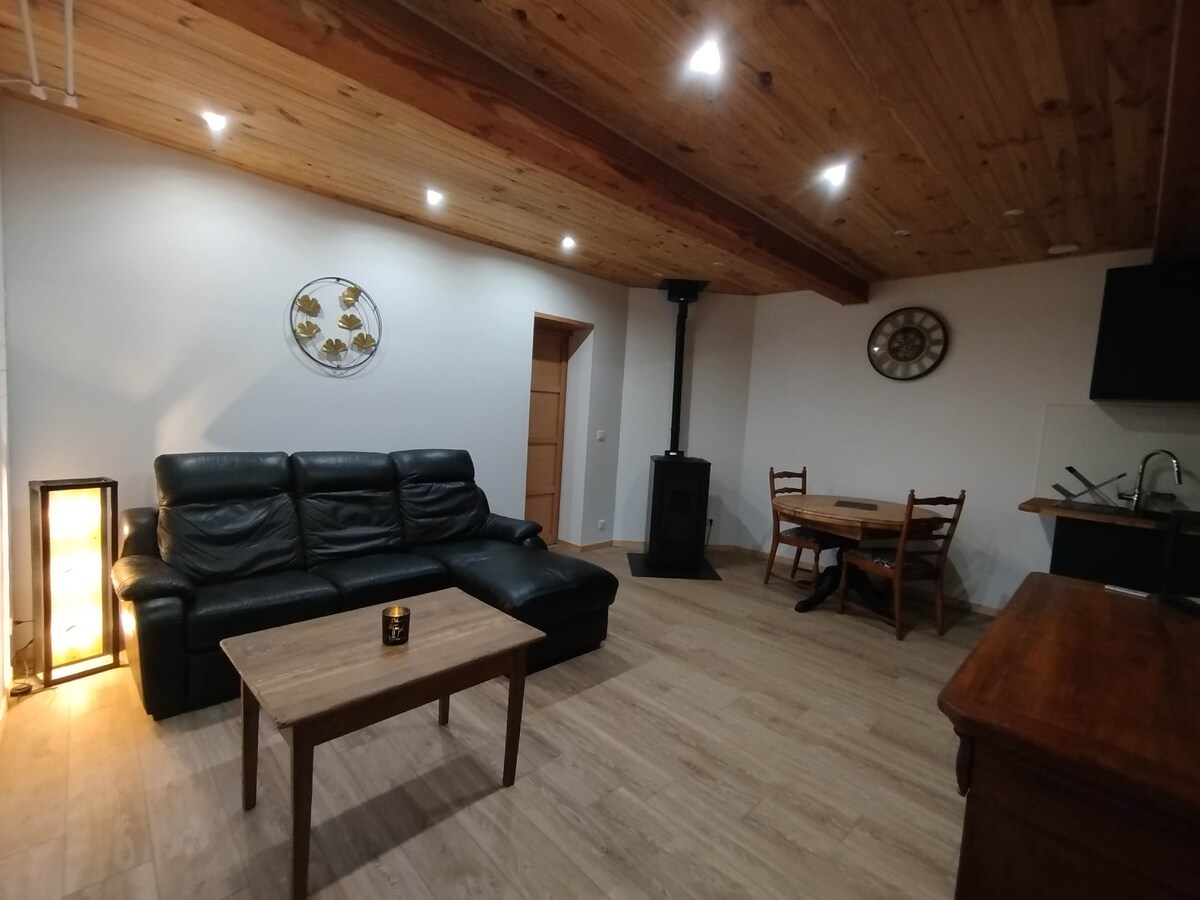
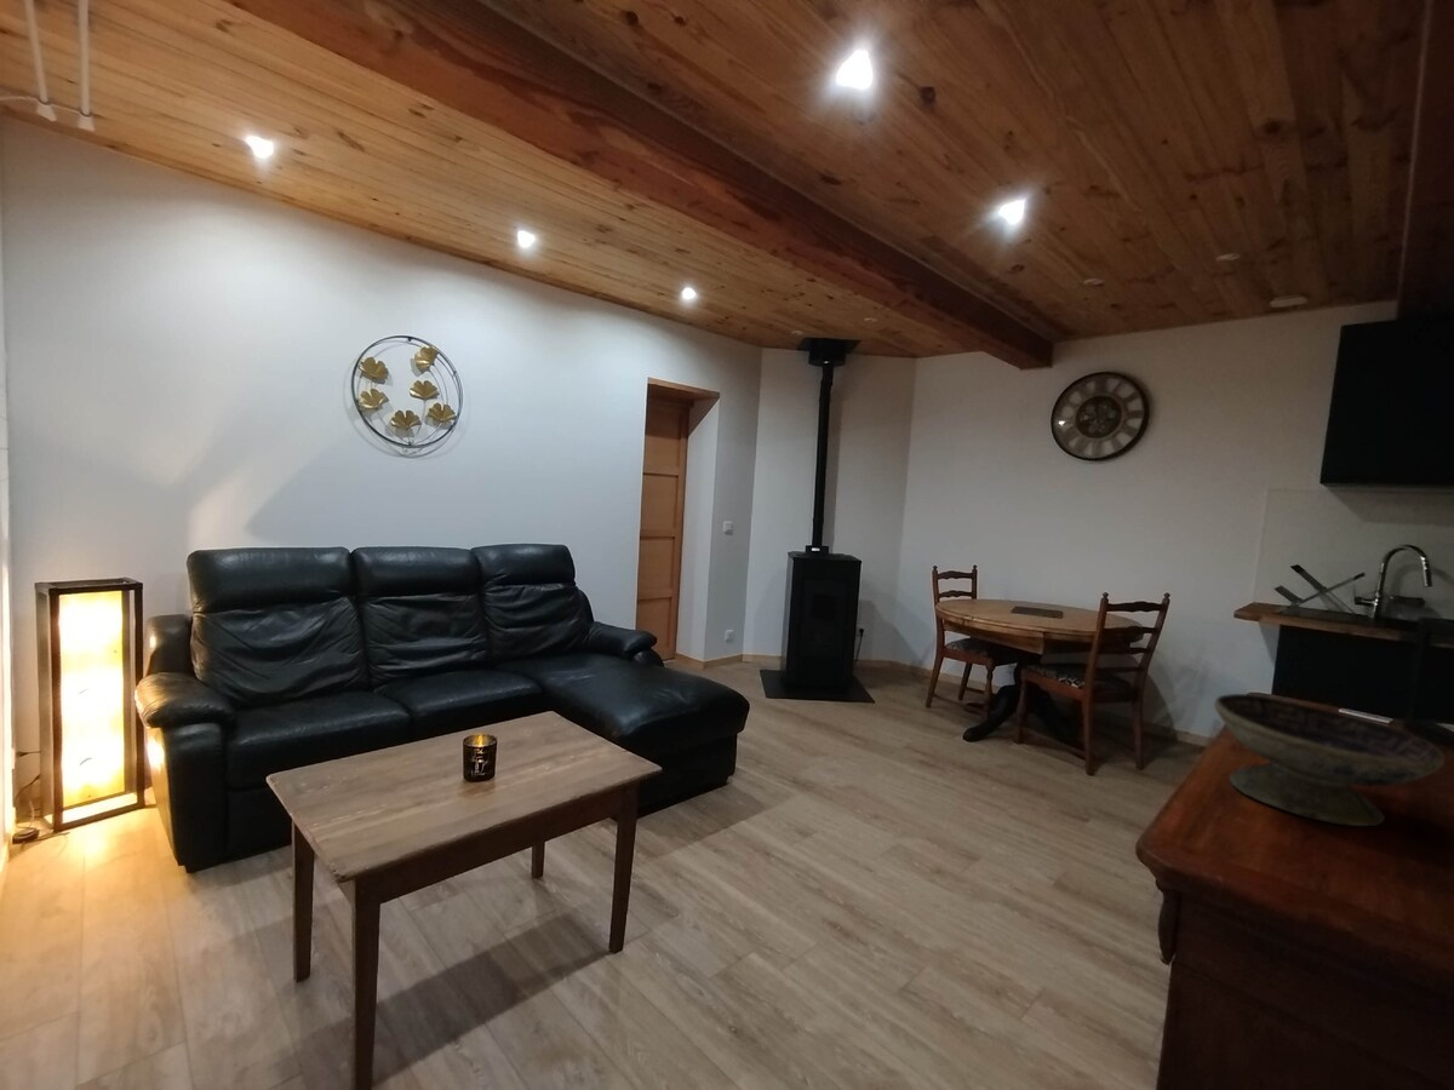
+ decorative bowl [1213,693,1446,827]
